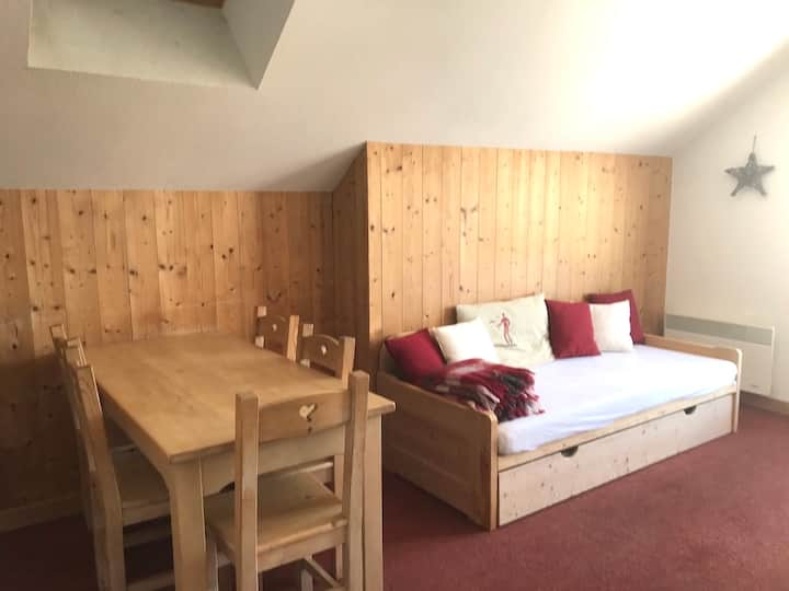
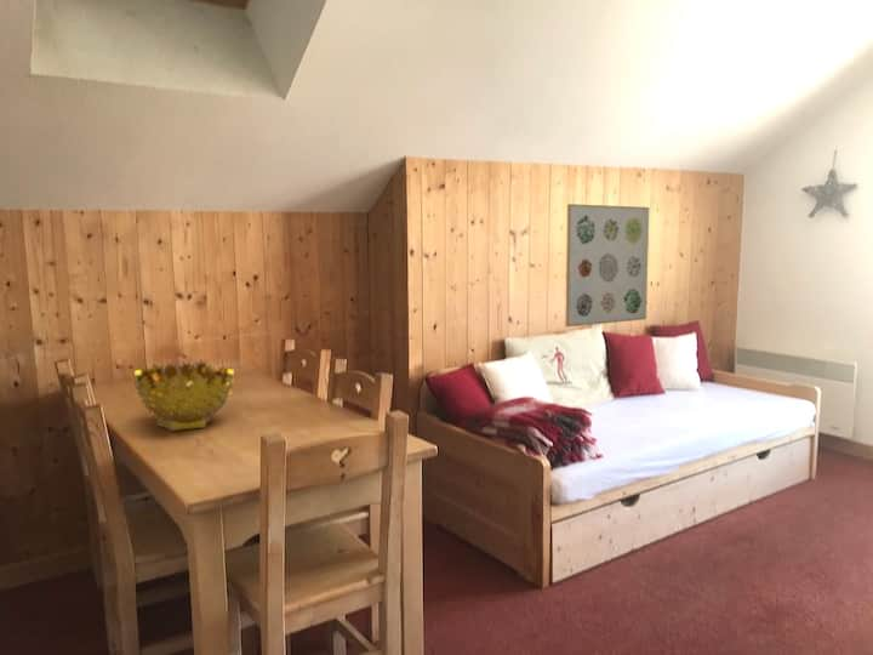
+ wall art [564,203,650,329]
+ decorative bowl [133,358,235,433]
